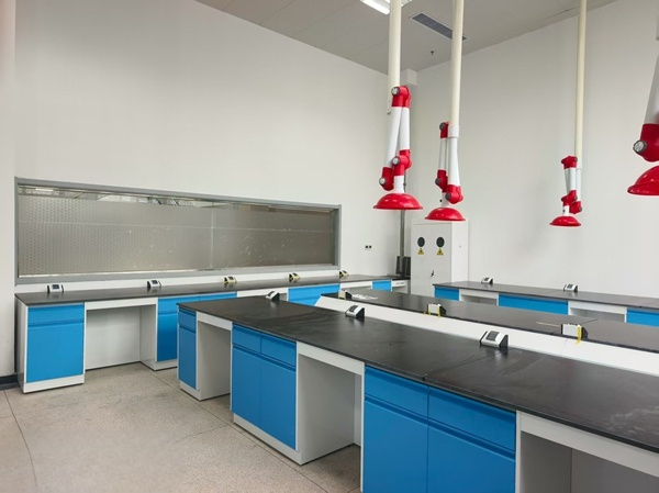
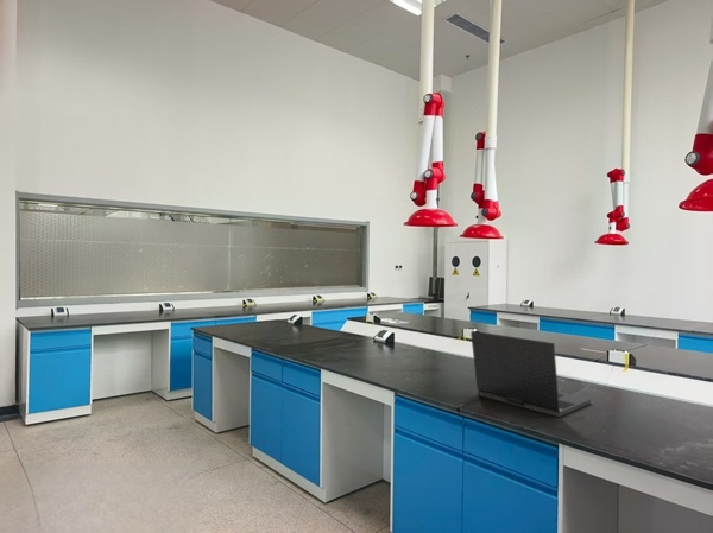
+ laptop [469,330,592,418]
